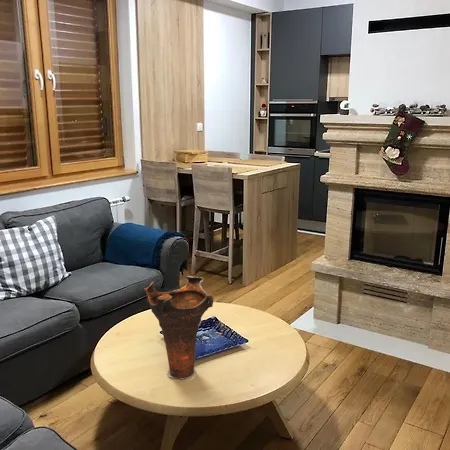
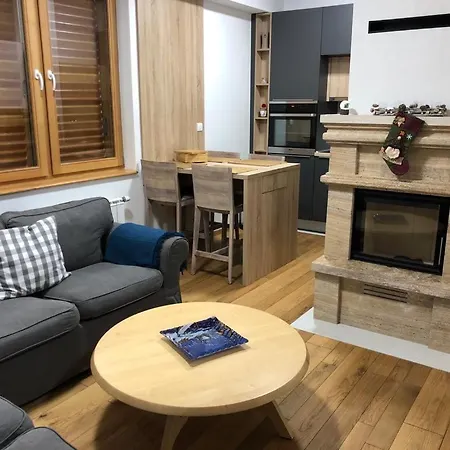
- vase [143,275,215,380]
